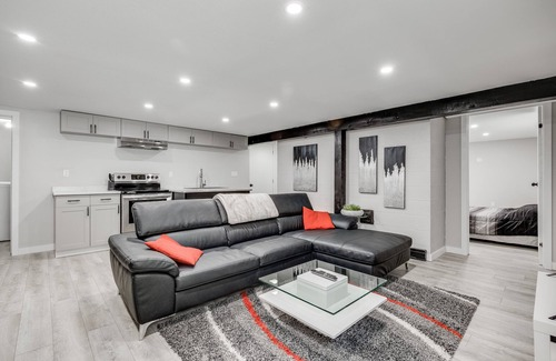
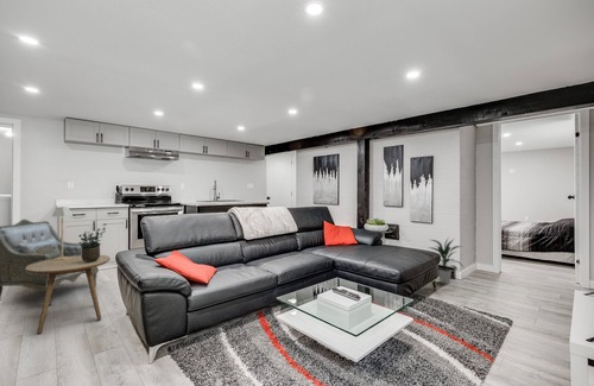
+ table lamp [51,205,74,260]
+ potted plant [77,222,107,262]
+ armchair [0,219,100,306]
+ side table [26,254,112,335]
+ indoor plant [426,236,465,285]
